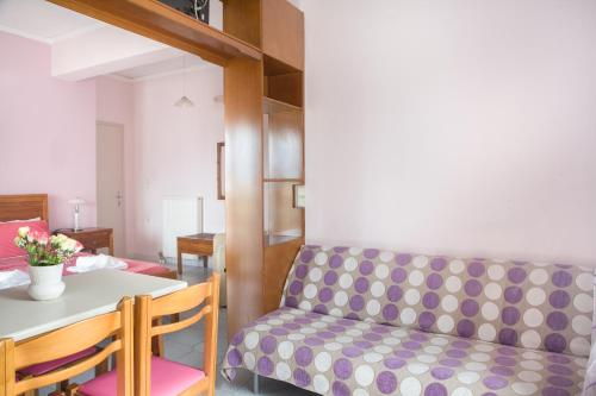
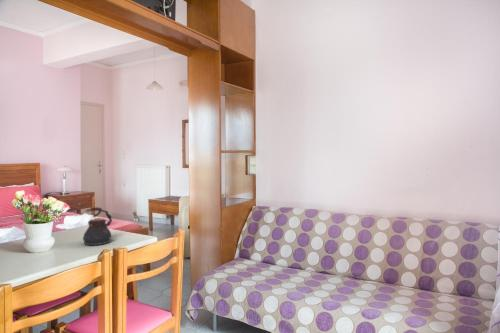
+ teapot [82,206,113,246]
